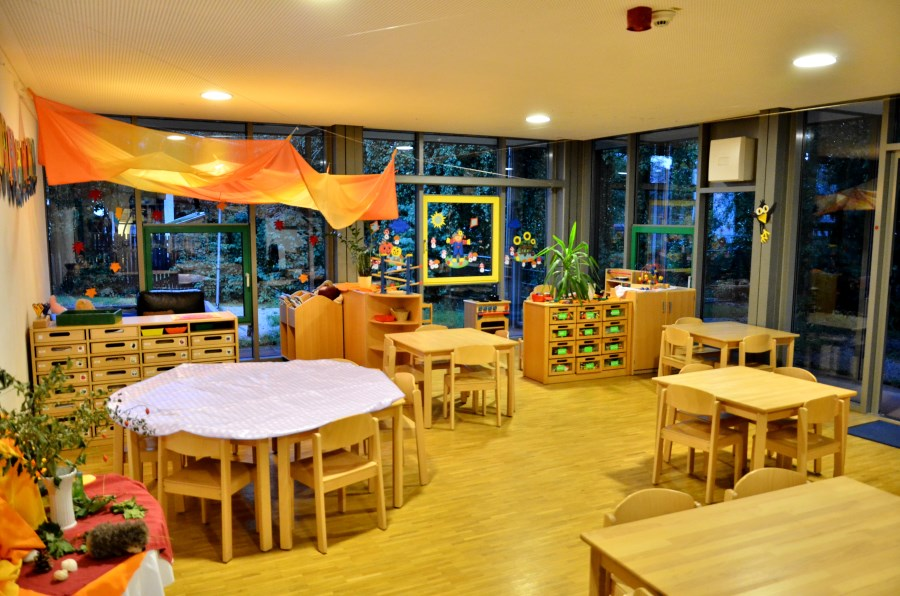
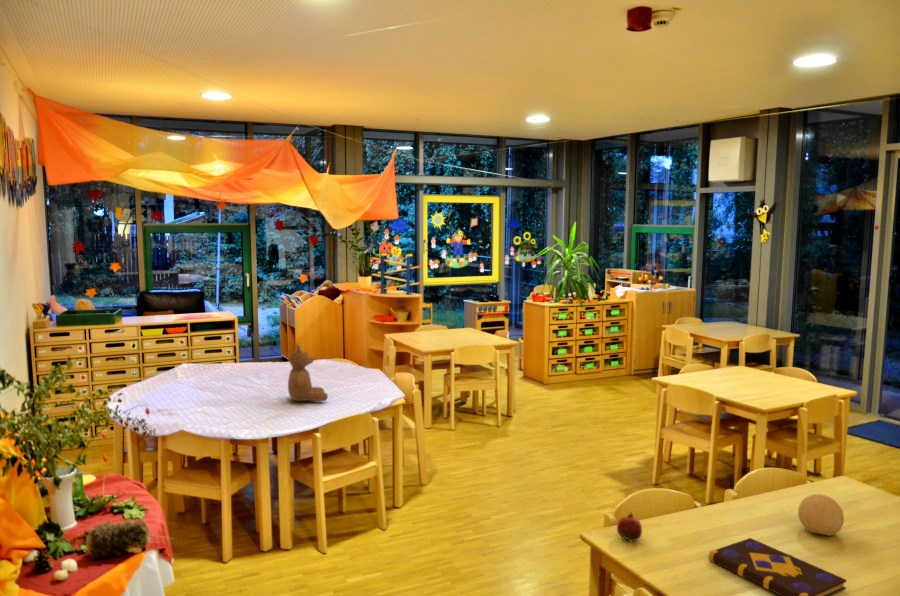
+ decorative ball [797,493,845,537]
+ book [708,537,847,596]
+ fruit [616,511,643,544]
+ teddy bear [287,342,329,402]
